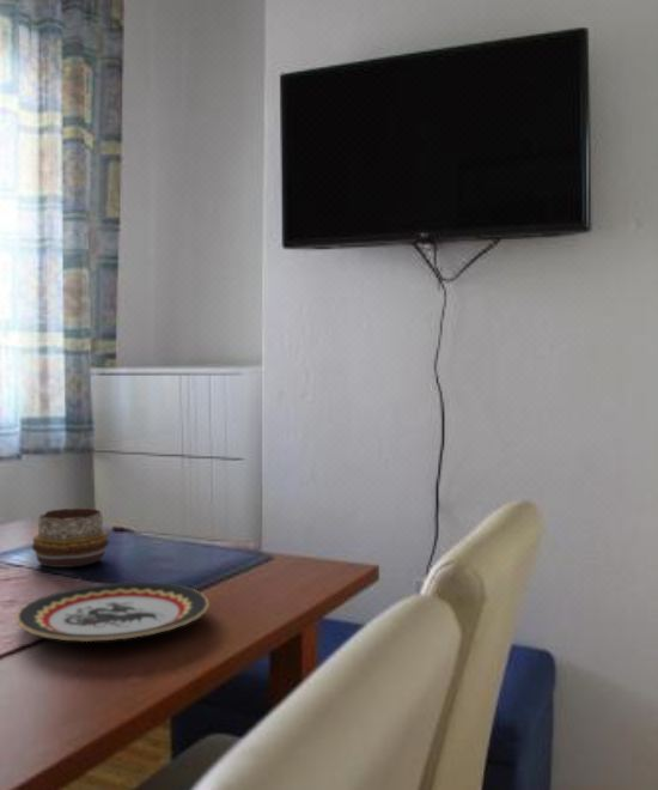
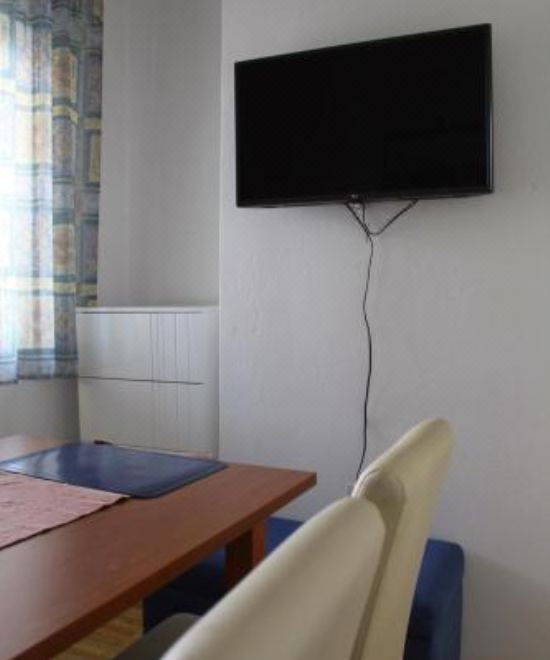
- decorative bowl [31,508,110,569]
- plate [14,581,211,643]
